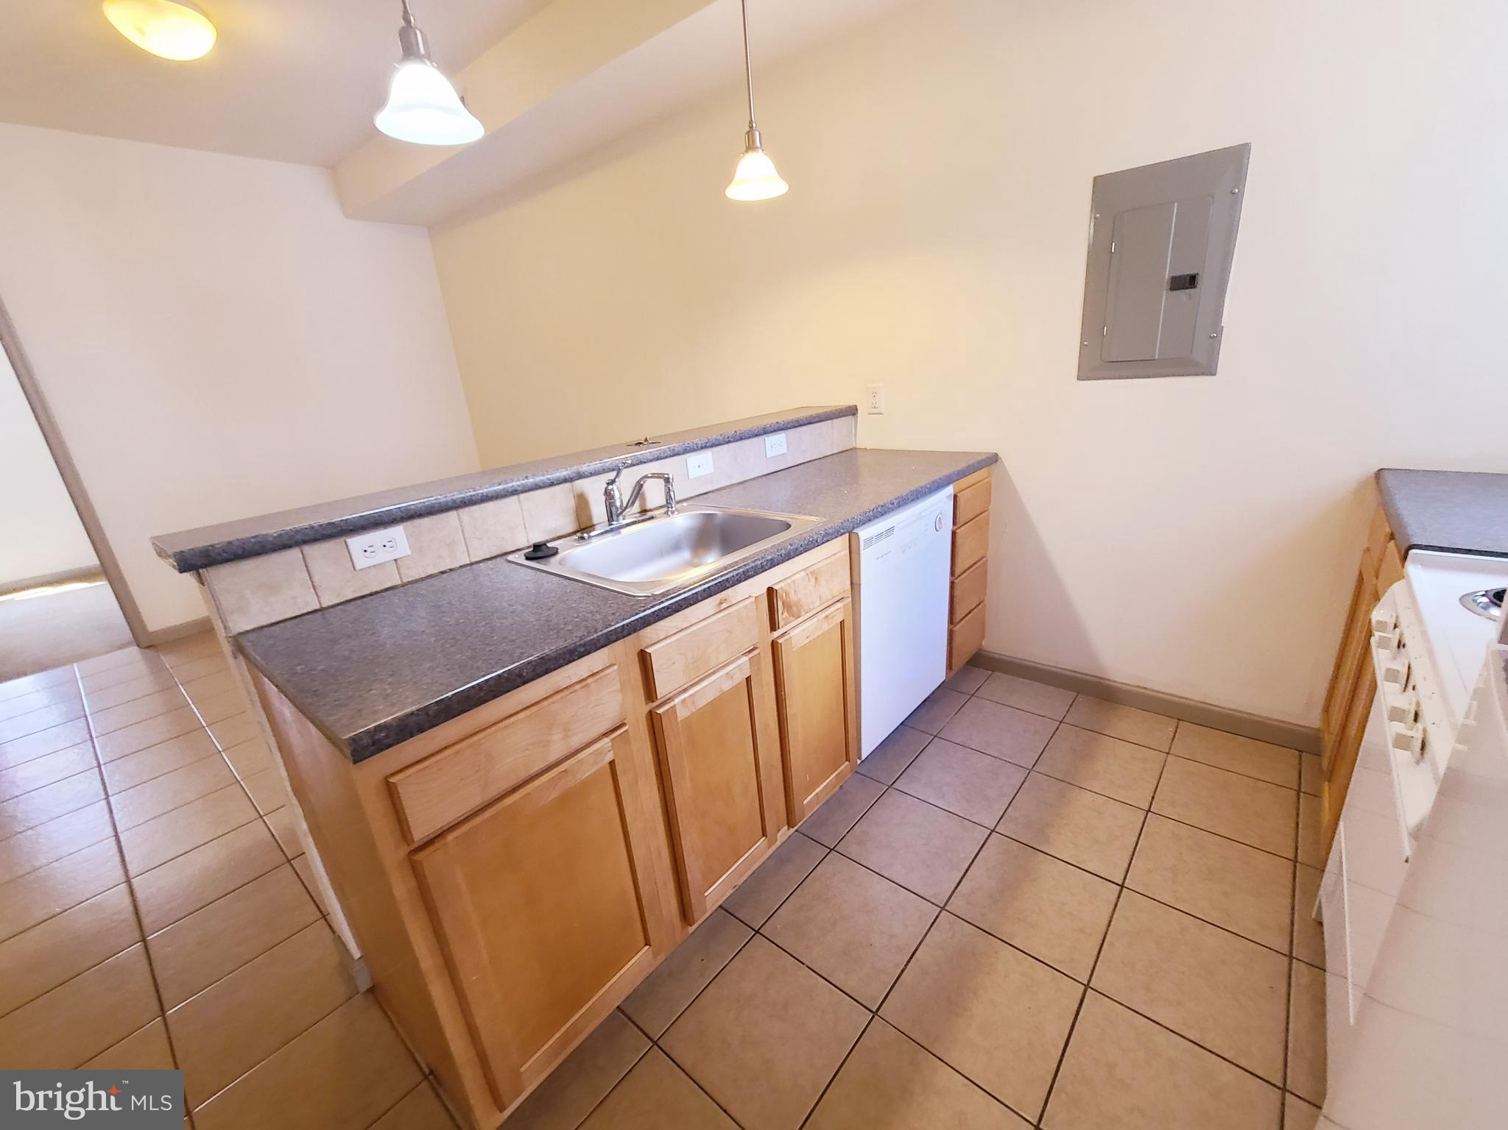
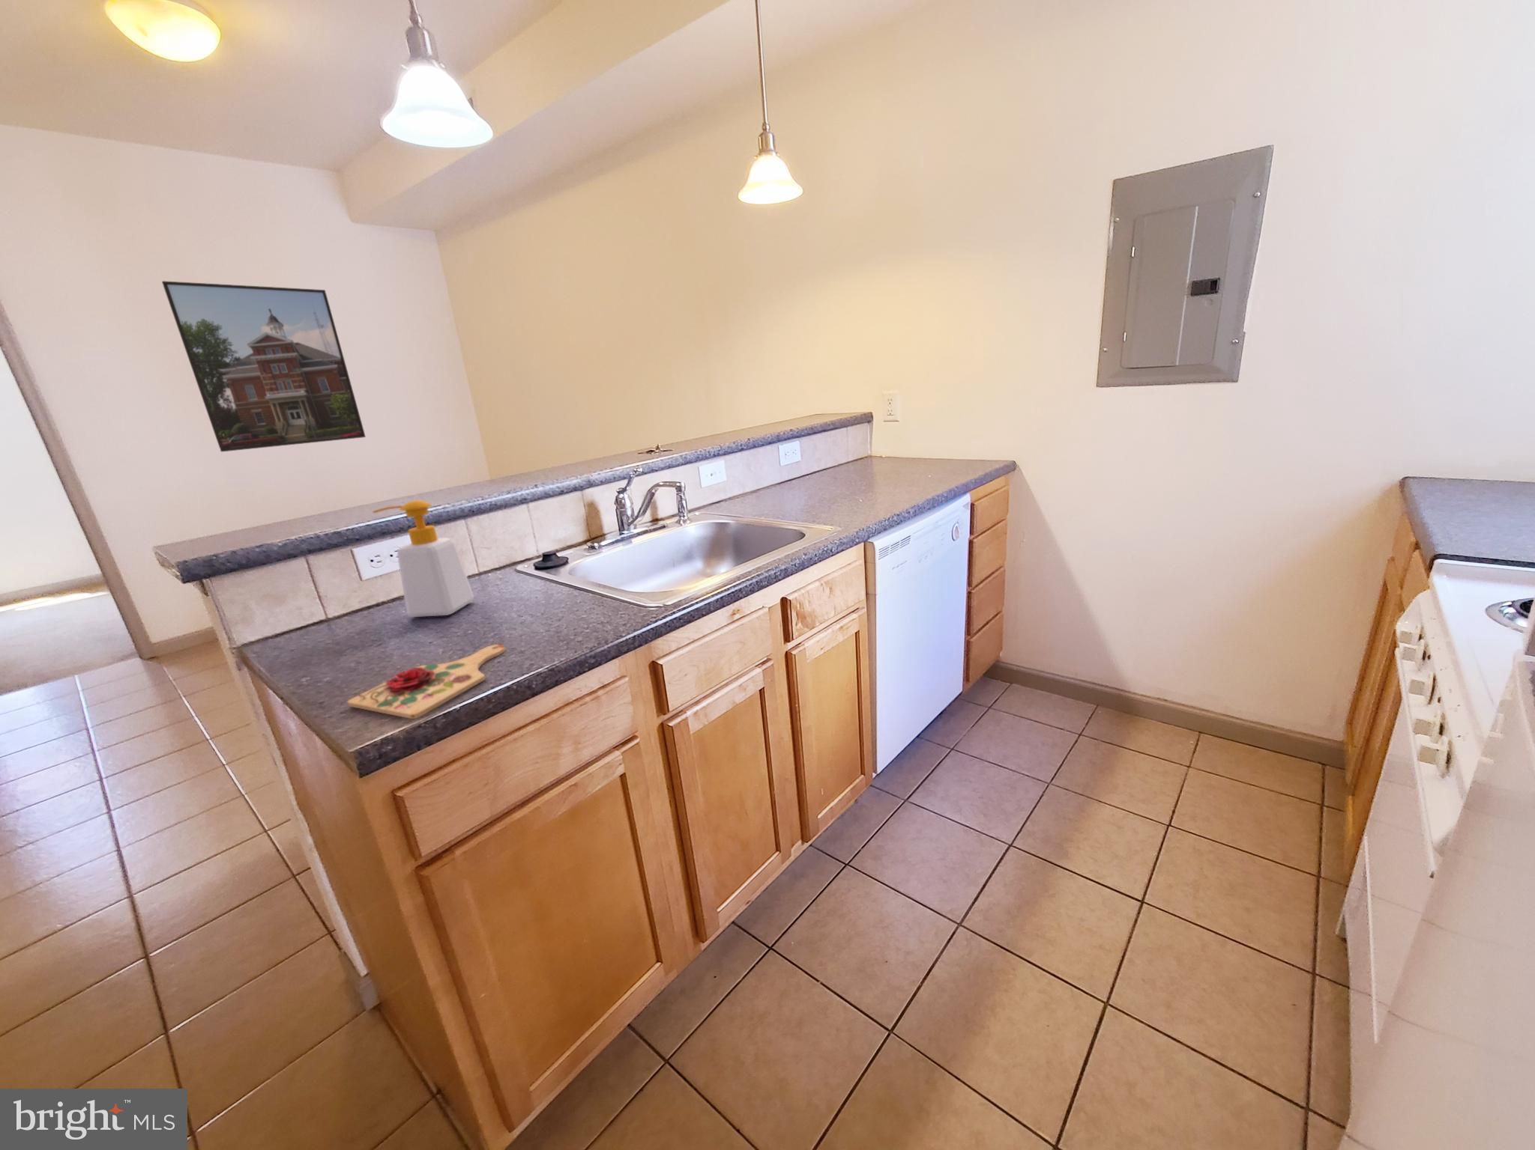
+ soap bottle [372,499,475,617]
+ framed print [161,280,366,452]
+ cutting board [347,644,506,720]
